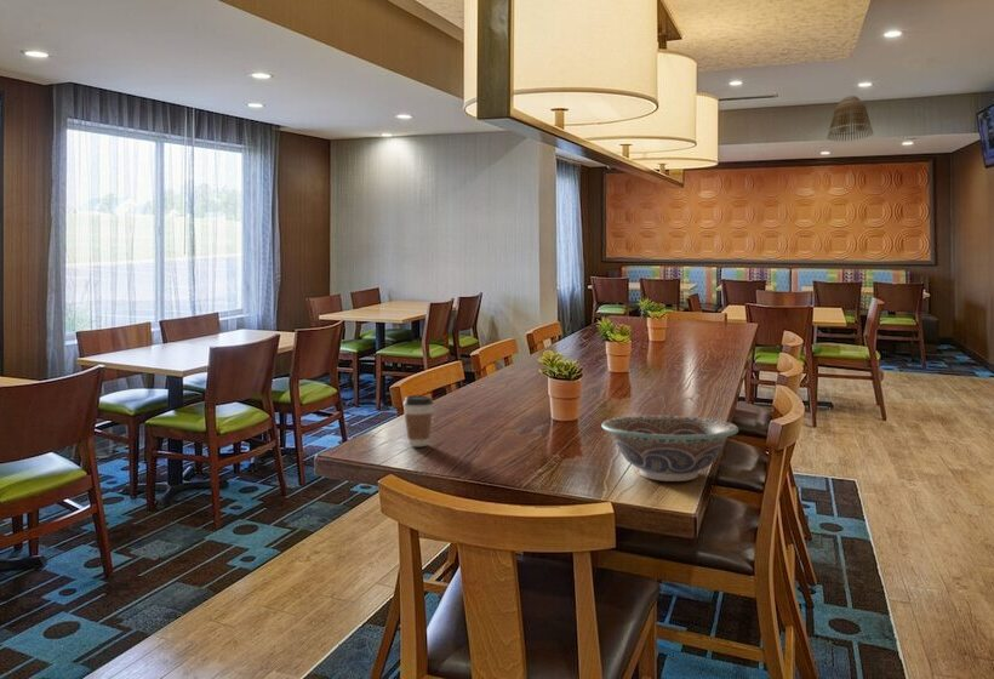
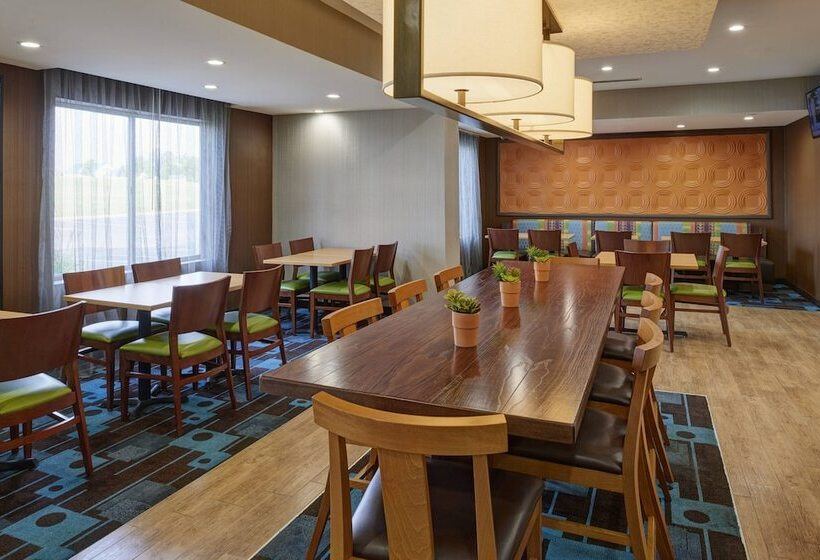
- decorative bowl [600,415,739,483]
- coffee cup [402,394,434,447]
- lamp shade [826,95,874,143]
